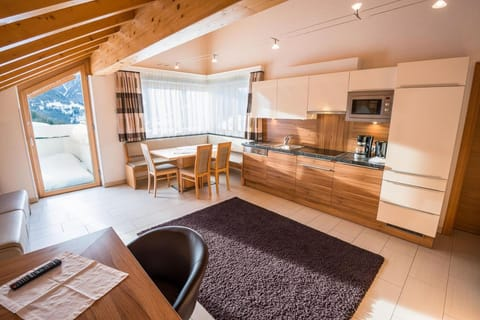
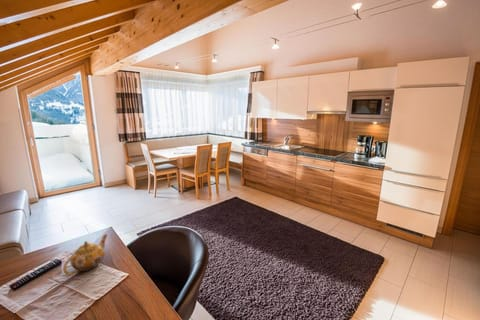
+ teapot [62,233,108,276]
